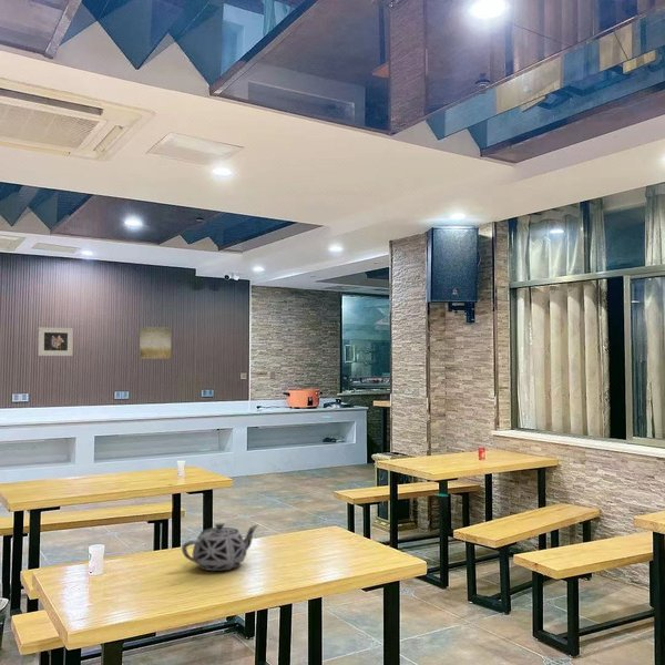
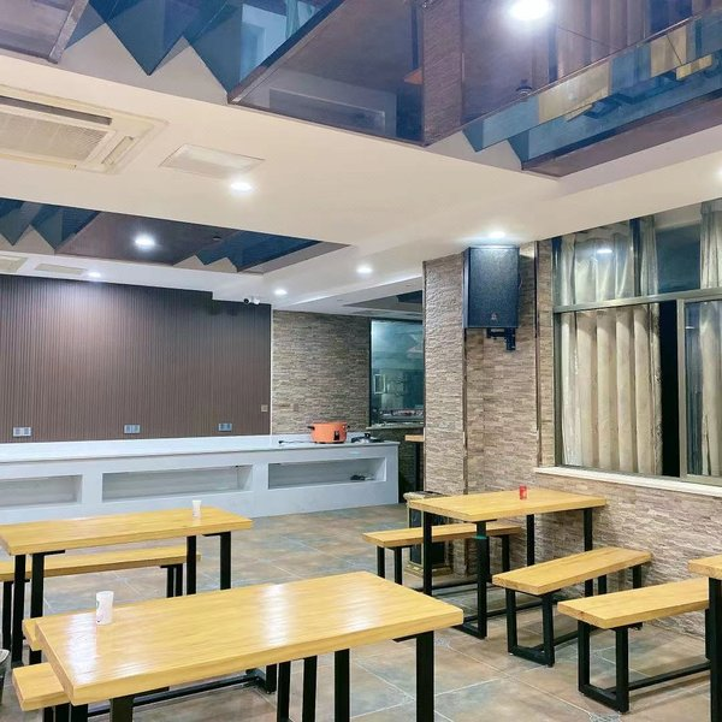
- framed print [38,326,74,357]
- wall art [139,326,172,360]
- teapot [181,522,259,572]
